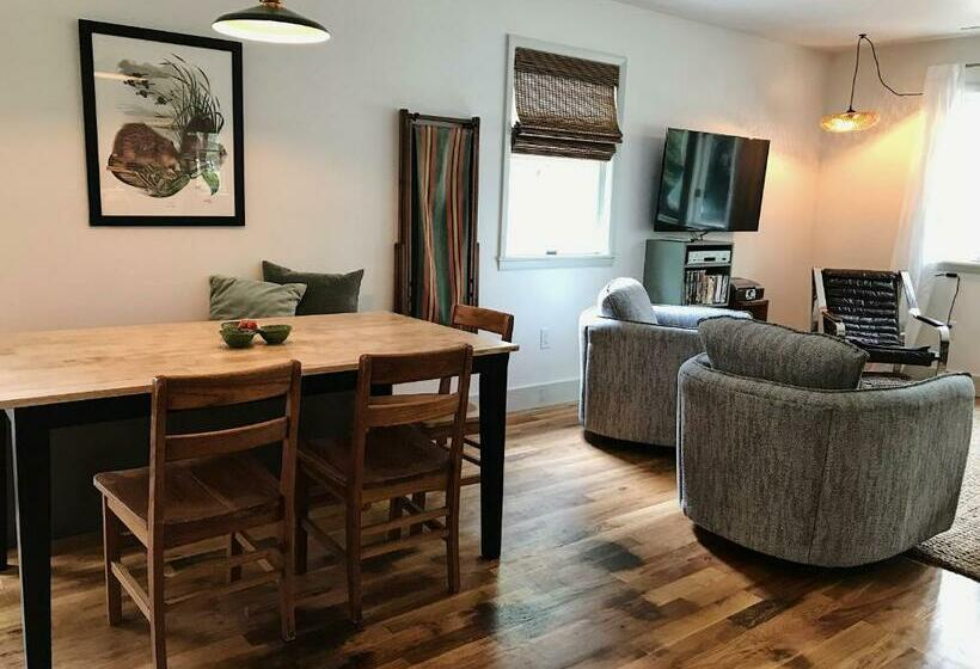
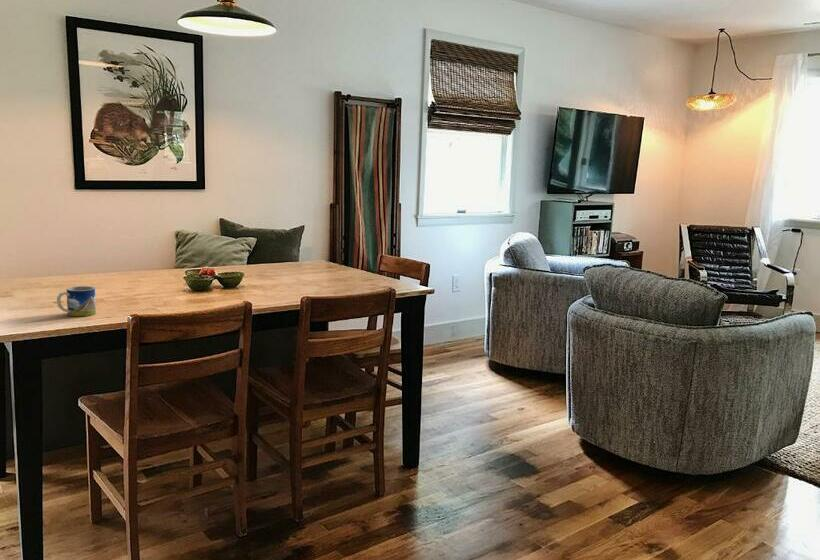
+ mug [56,285,97,317]
